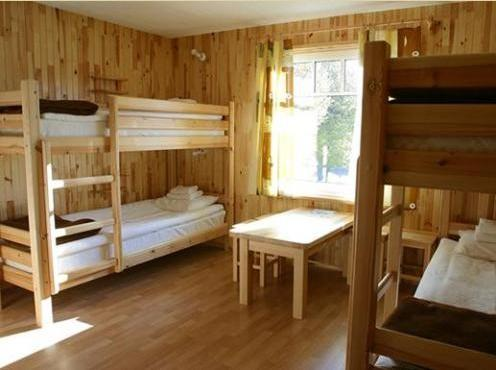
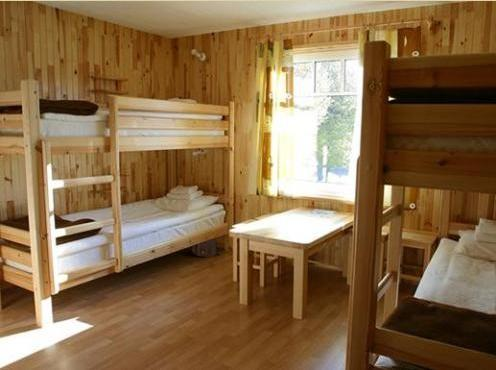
+ backpack [190,237,221,258]
